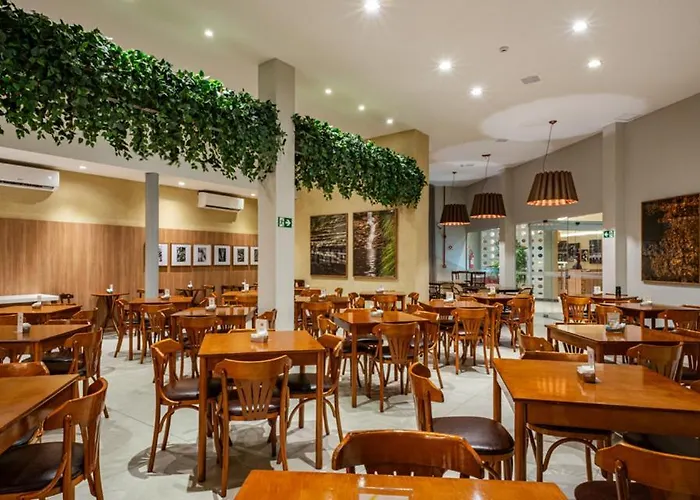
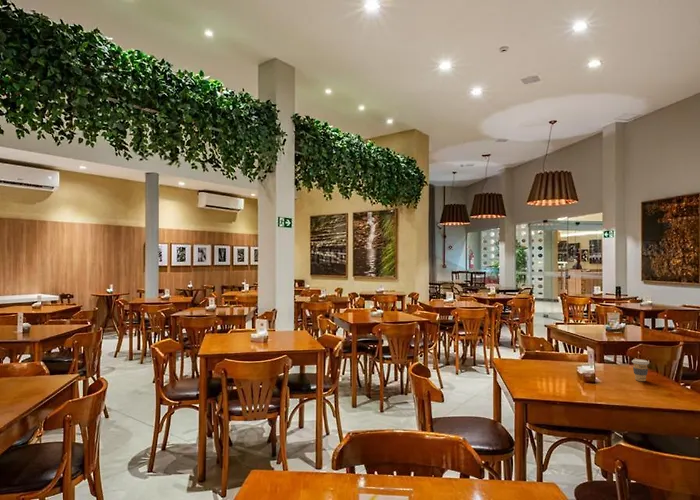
+ coffee cup [631,358,650,382]
